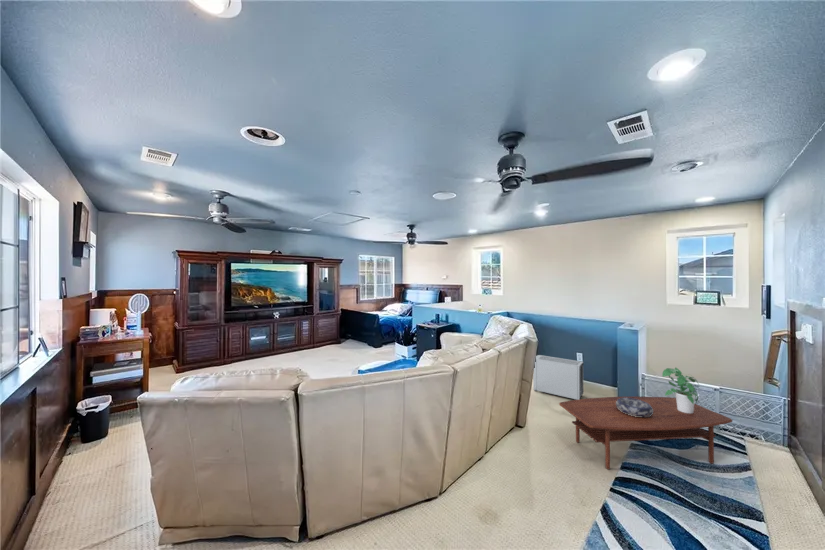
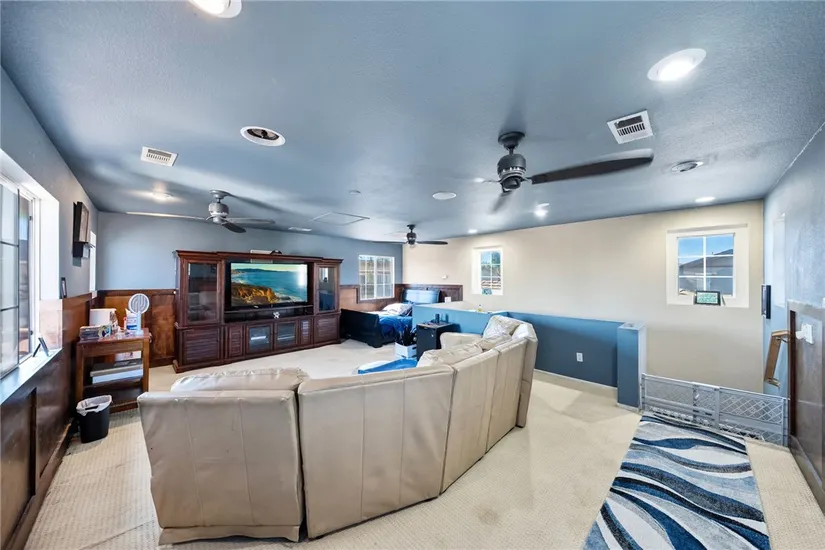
- decorative bowl [616,398,653,417]
- coffee table [558,396,733,470]
- air purifier [532,354,584,400]
- potted plant [661,366,700,414]
